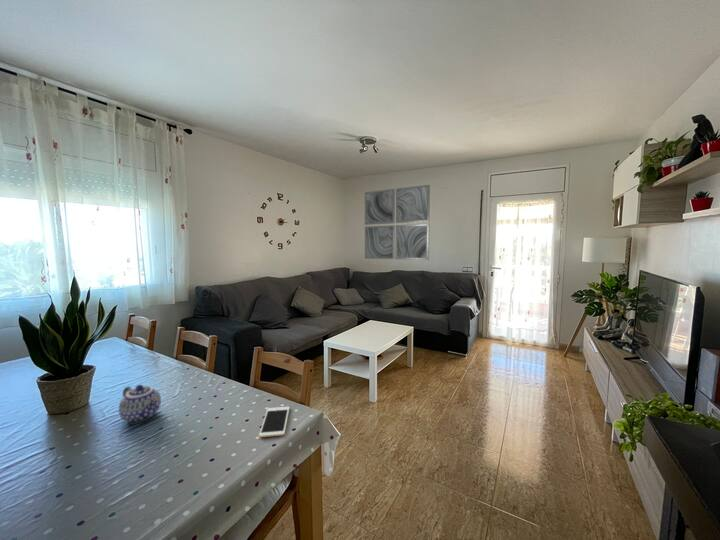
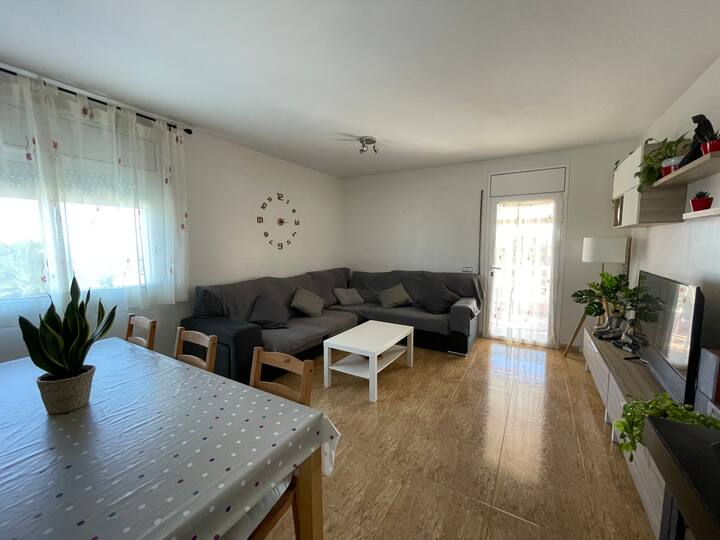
- wall art [364,184,431,261]
- teapot [118,384,162,424]
- cell phone [258,406,290,438]
